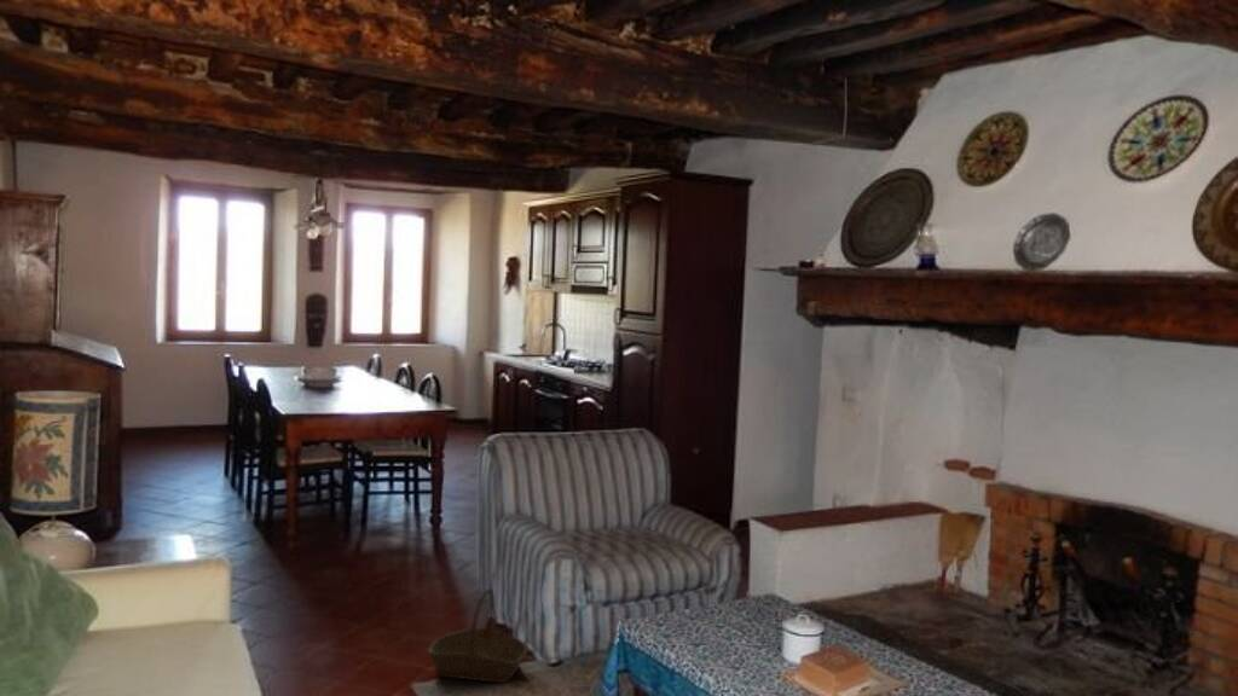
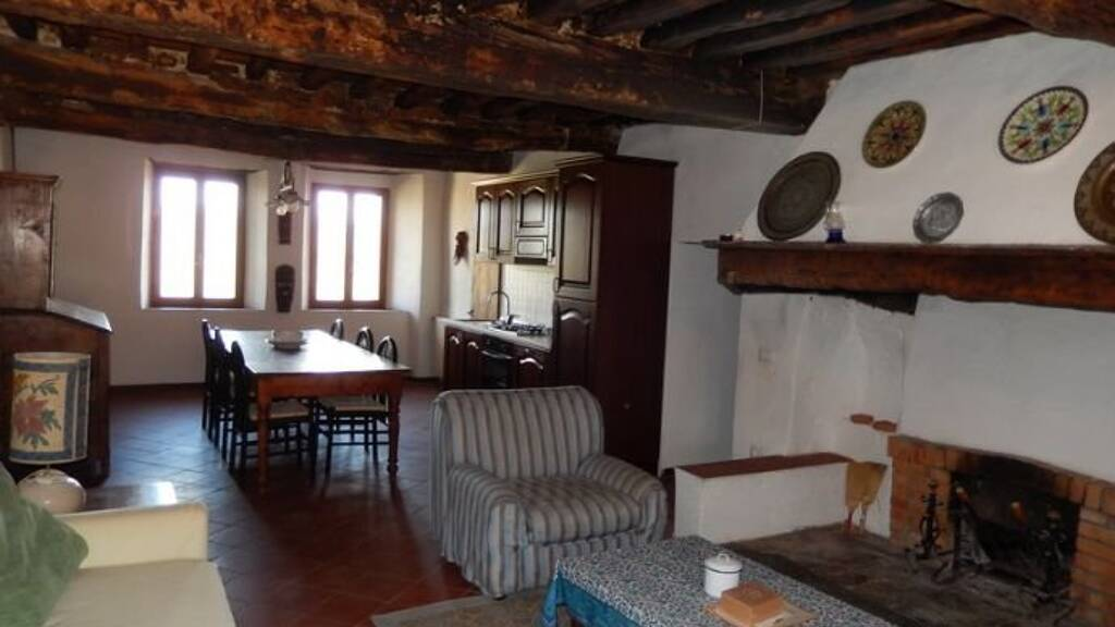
- basket [427,587,530,684]
